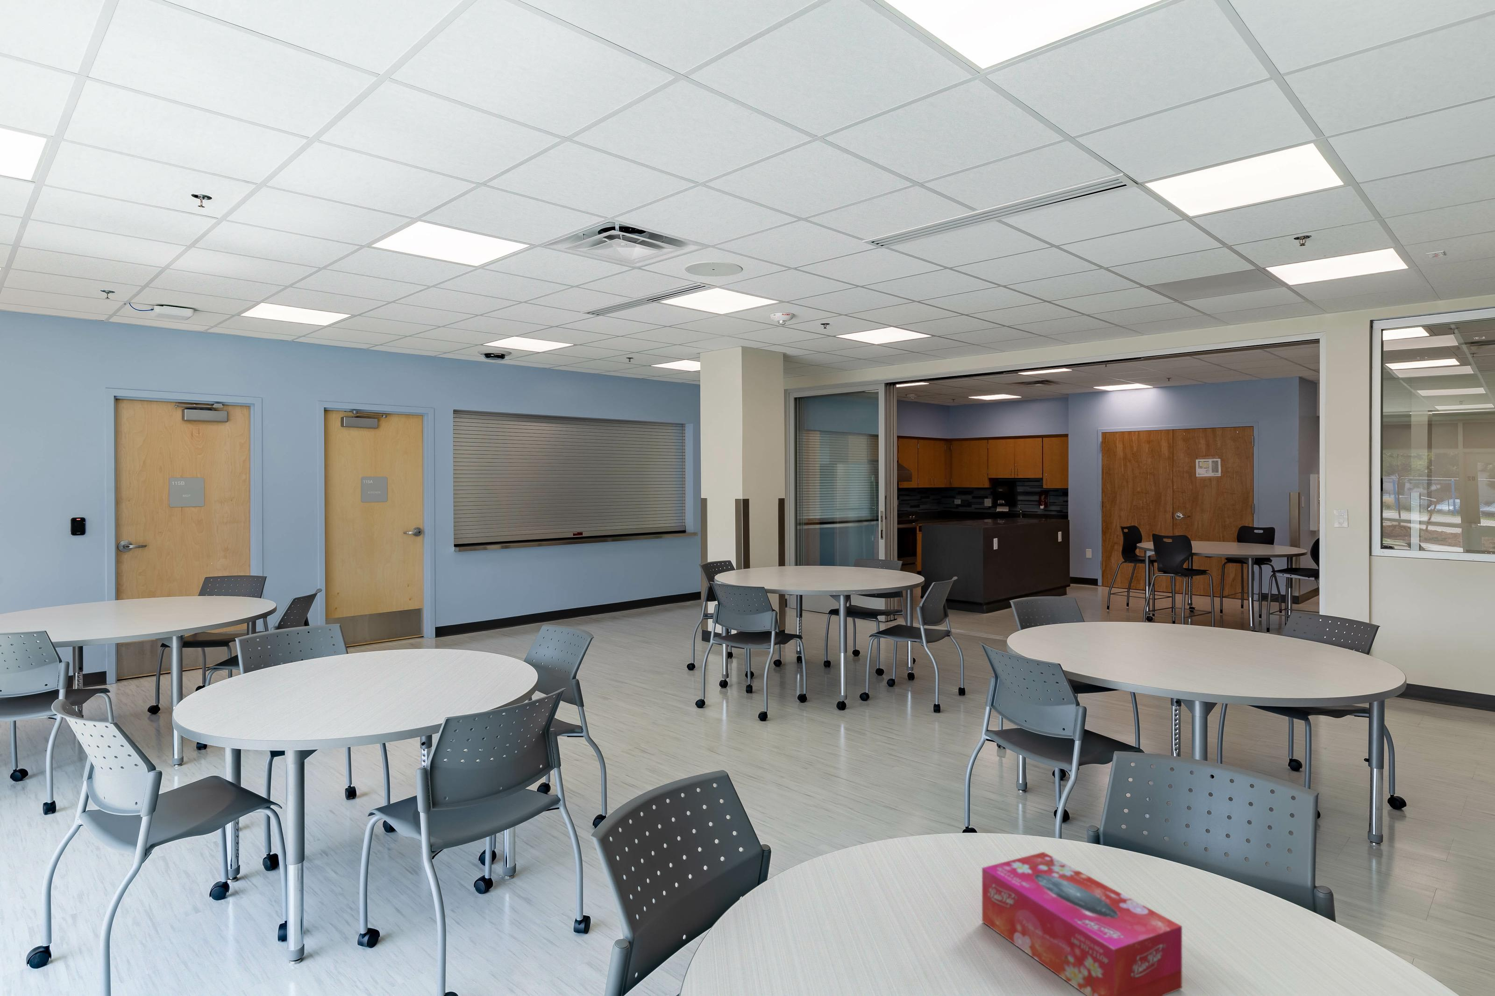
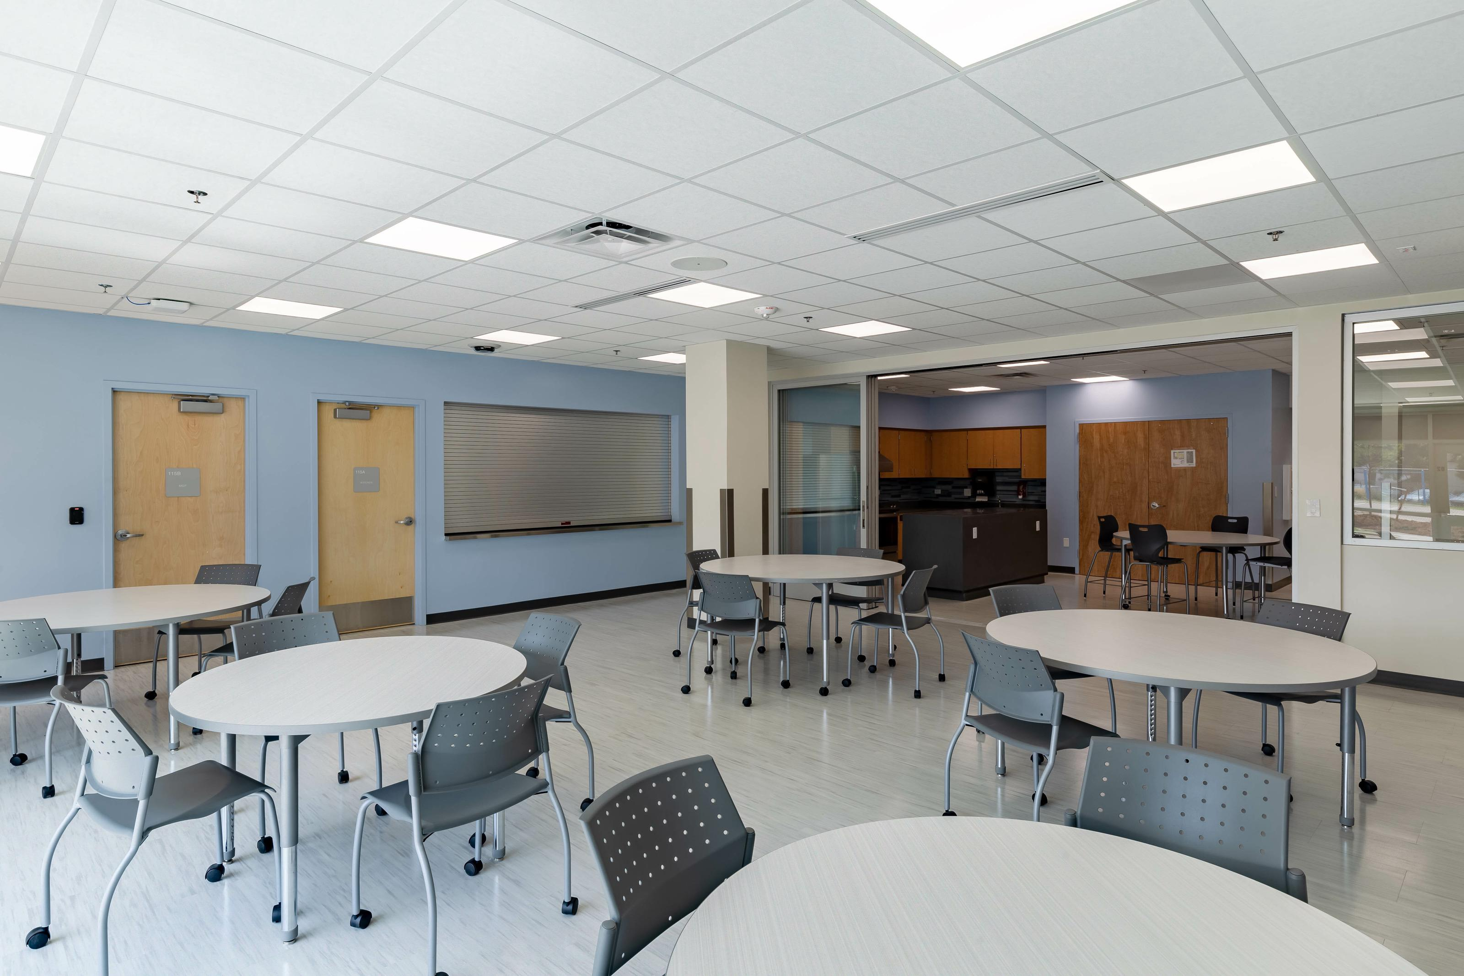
- tissue box [981,851,1182,996]
